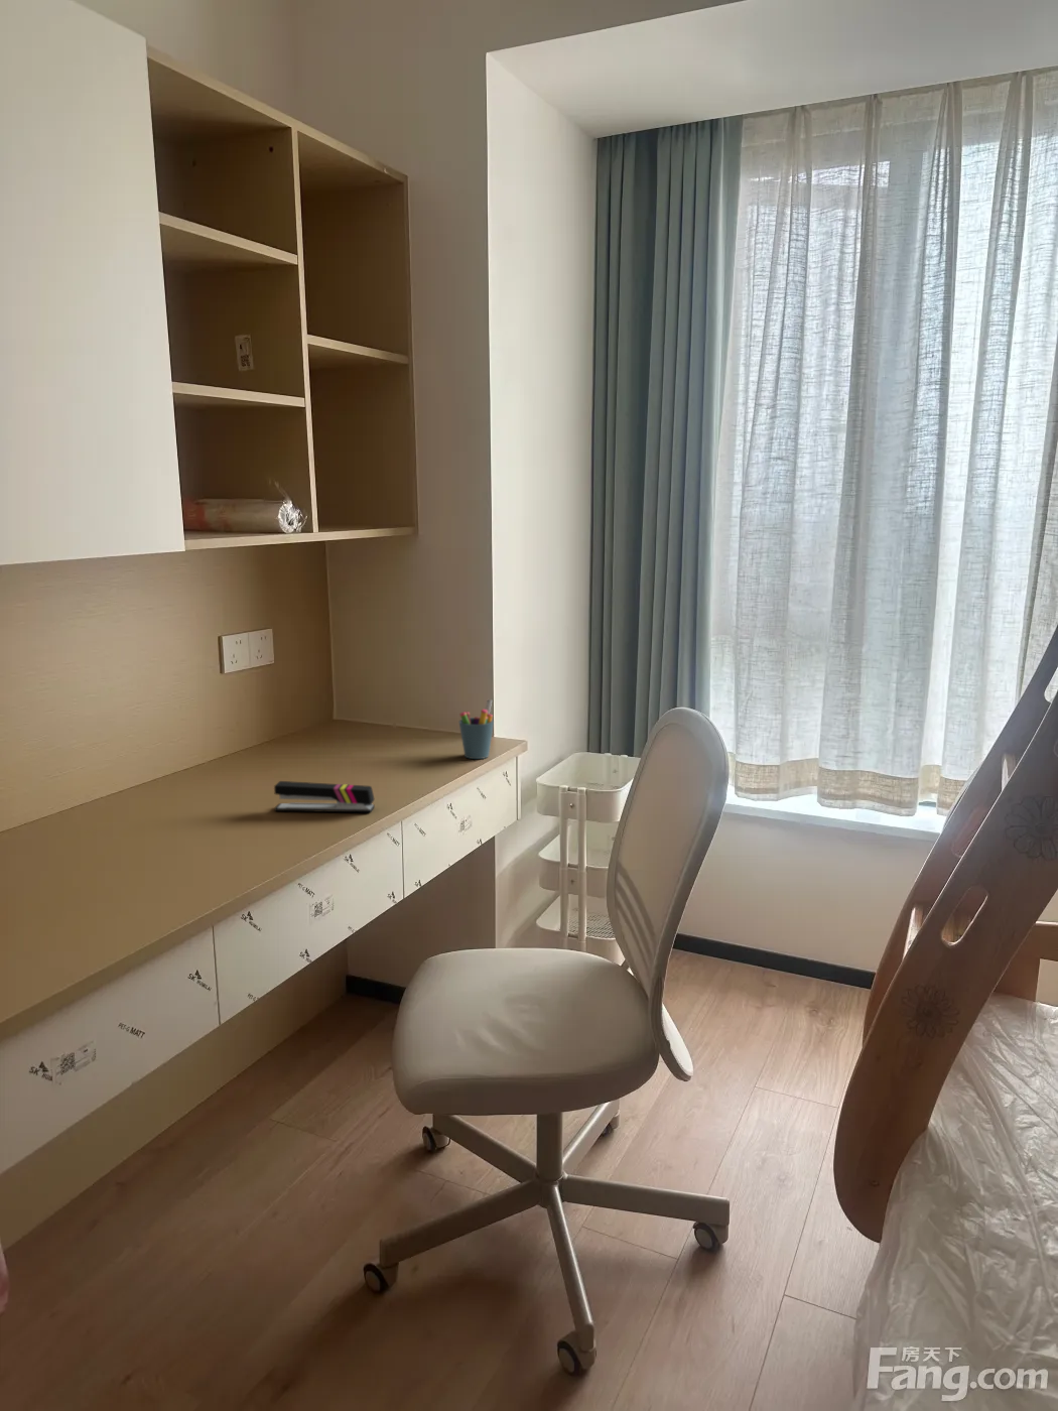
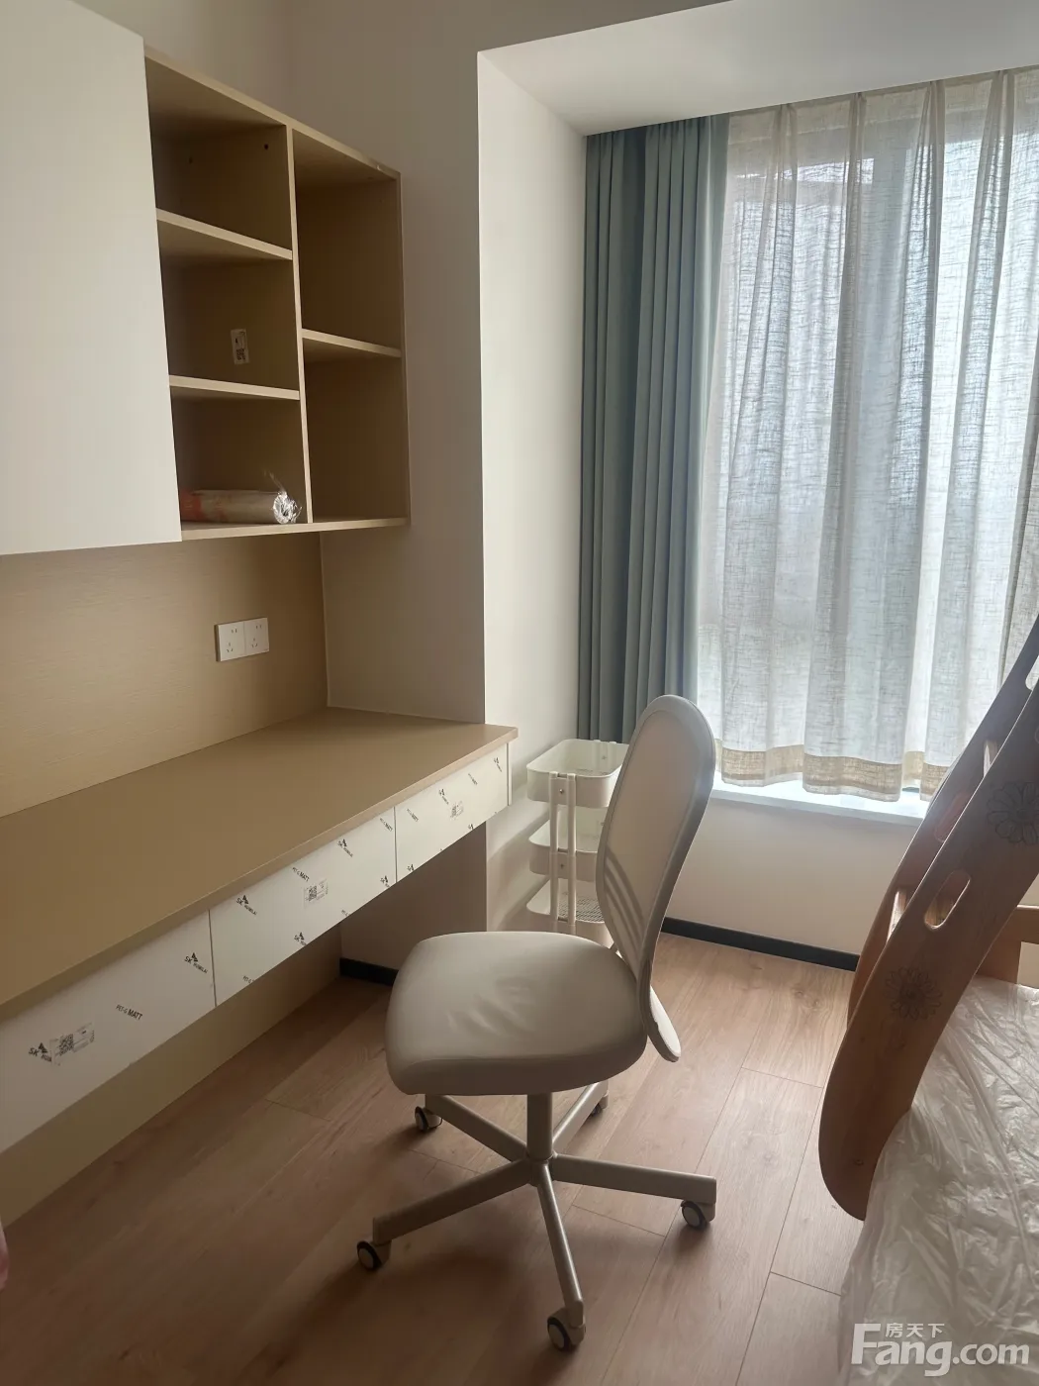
- pen holder [459,699,495,760]
- stapler [273,780,376,813]
